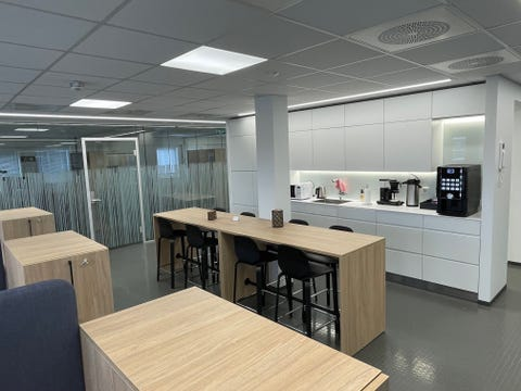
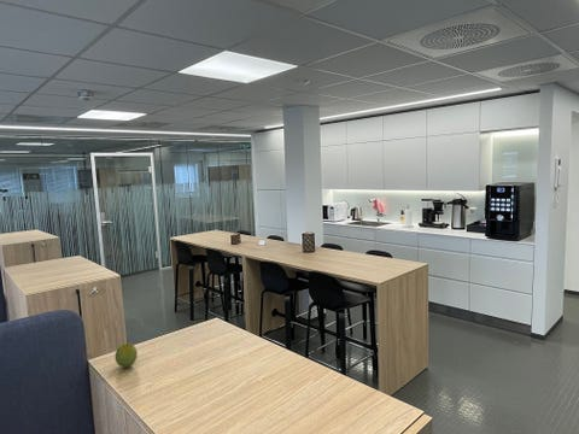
+ fruit [115,342,139,369]
